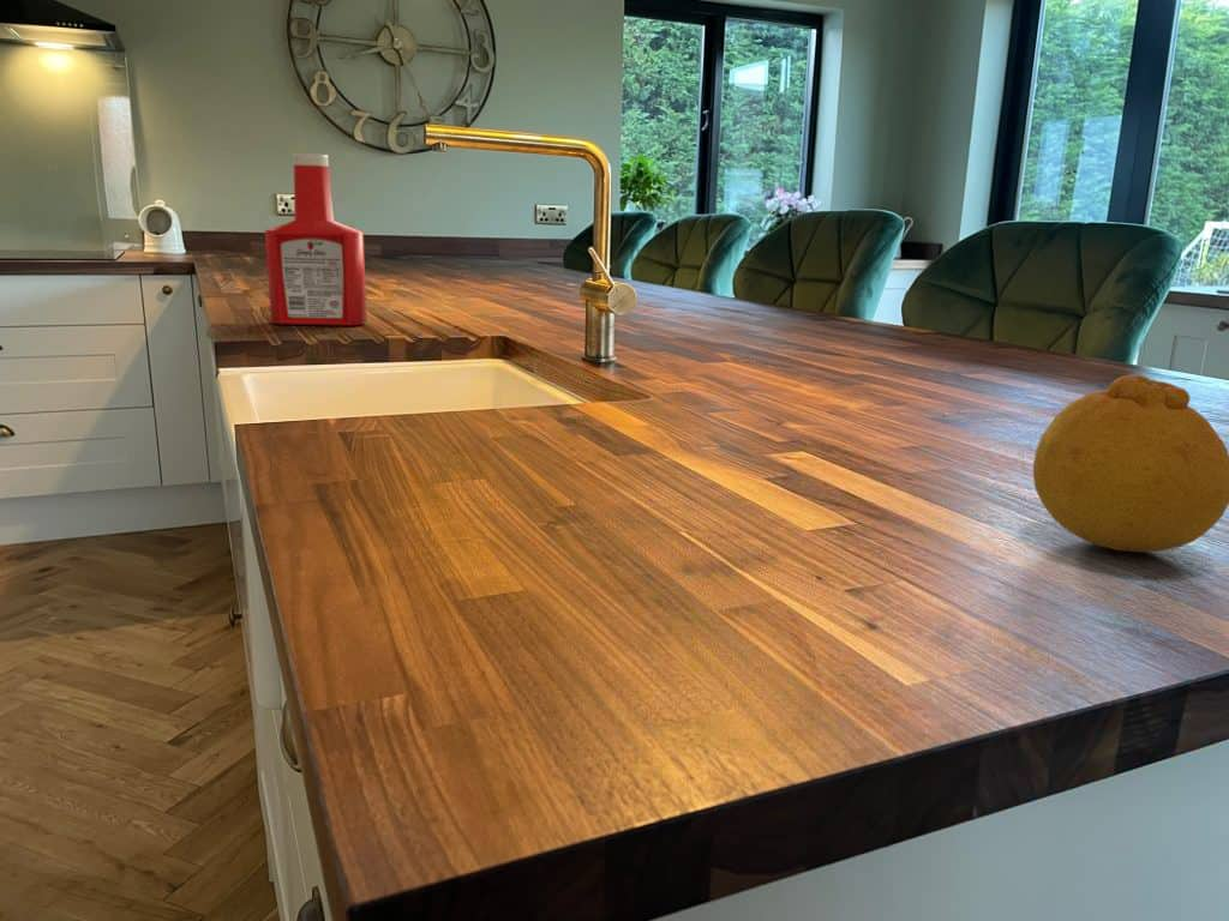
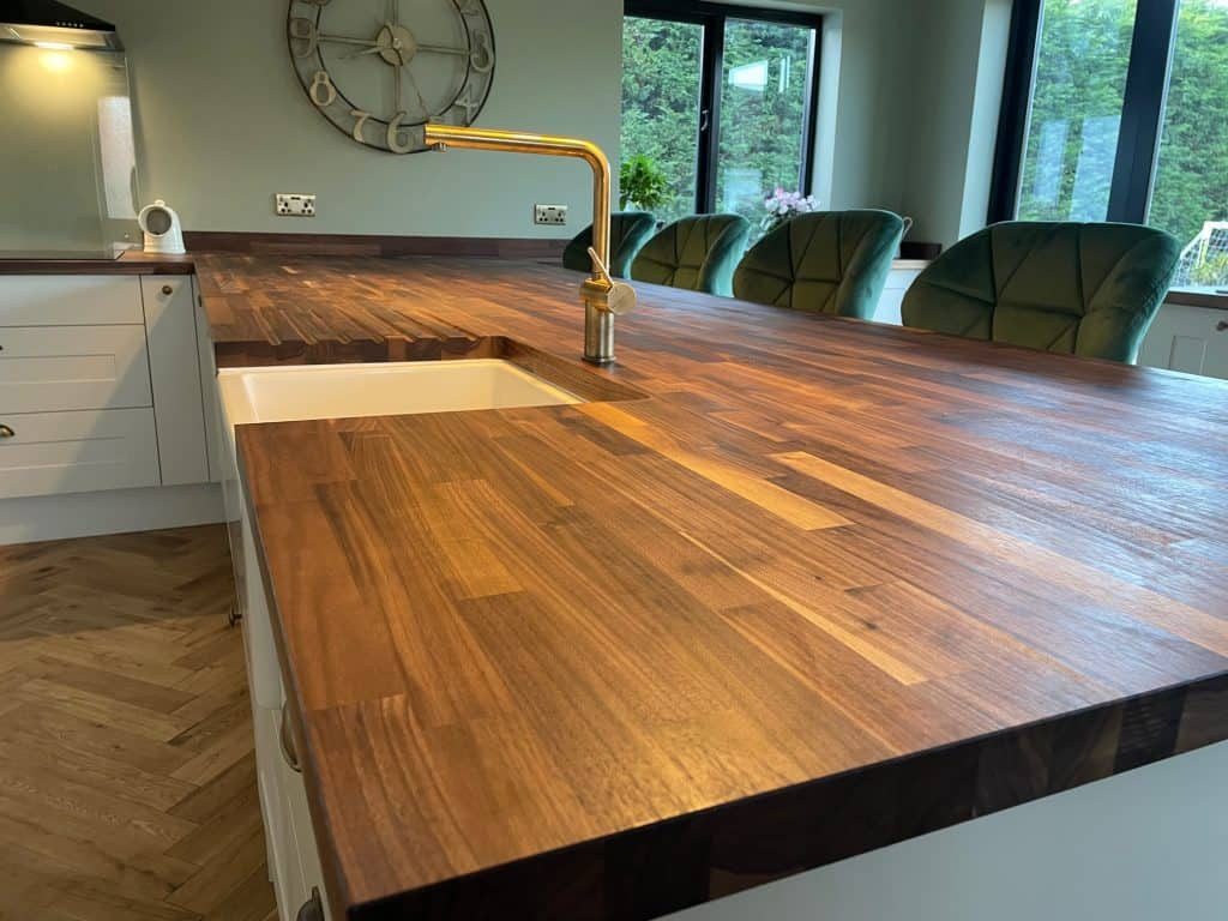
- fruit [1032,373,1229,553]
- soap bottle [264,152,368,326]
